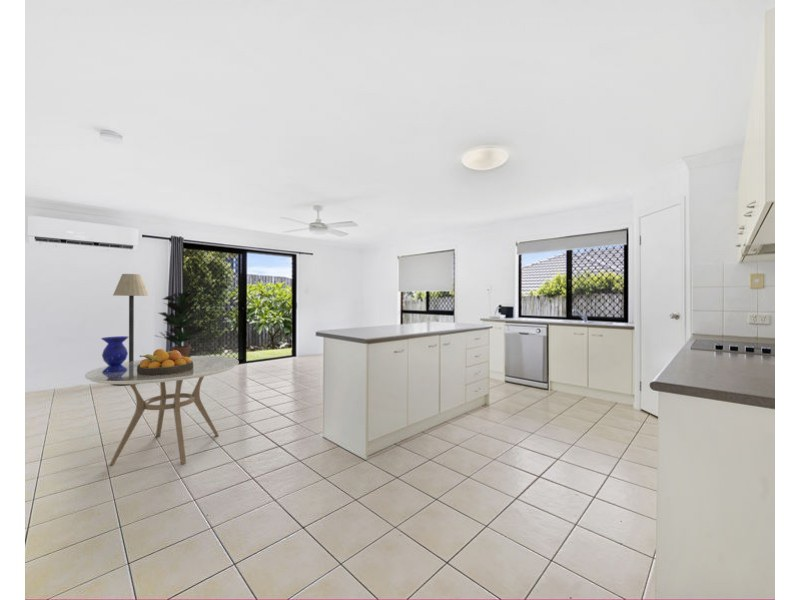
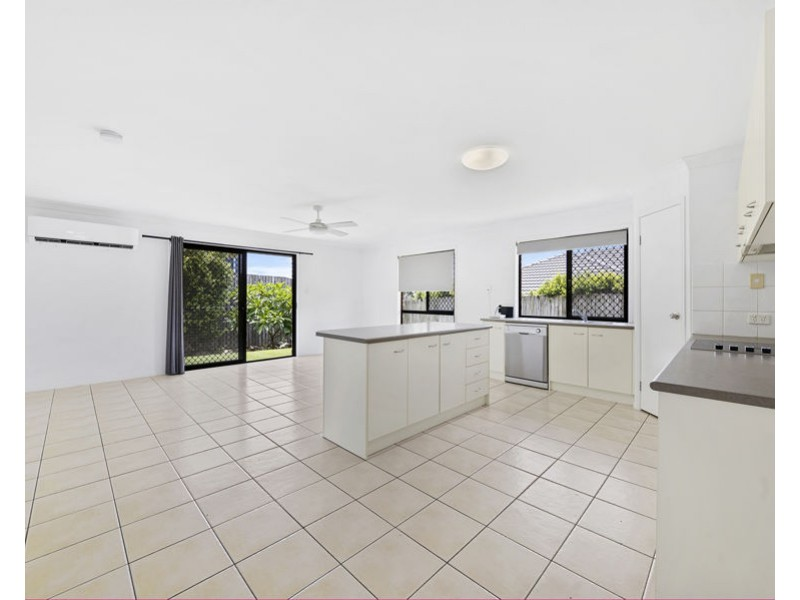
- fruit bowl [137,348,193,376]
- potted plant [153,291,205,358]
- dining table [84,355,240,466]
- vase [100,335,129,373]
- floor lamp [112,273,150,386]
